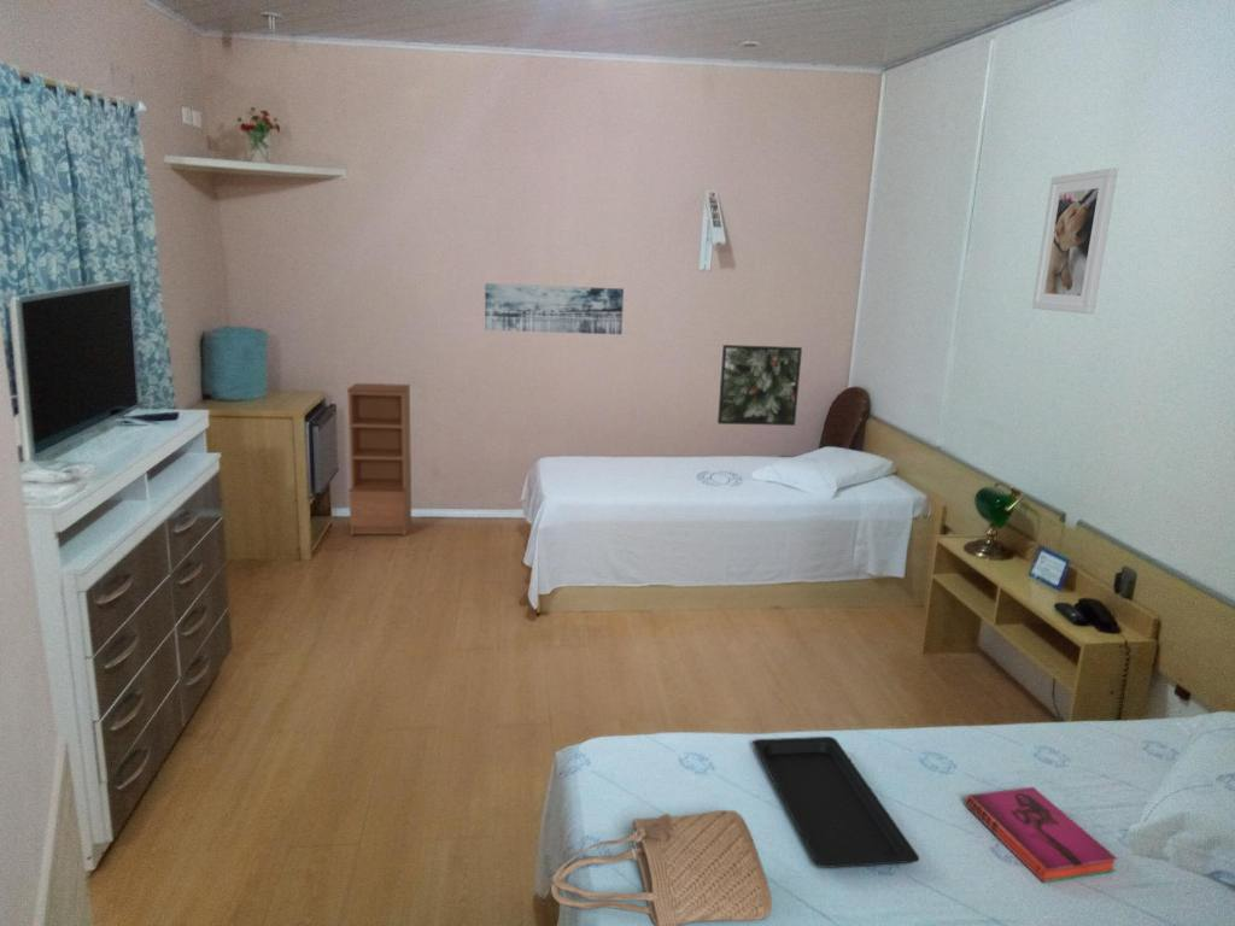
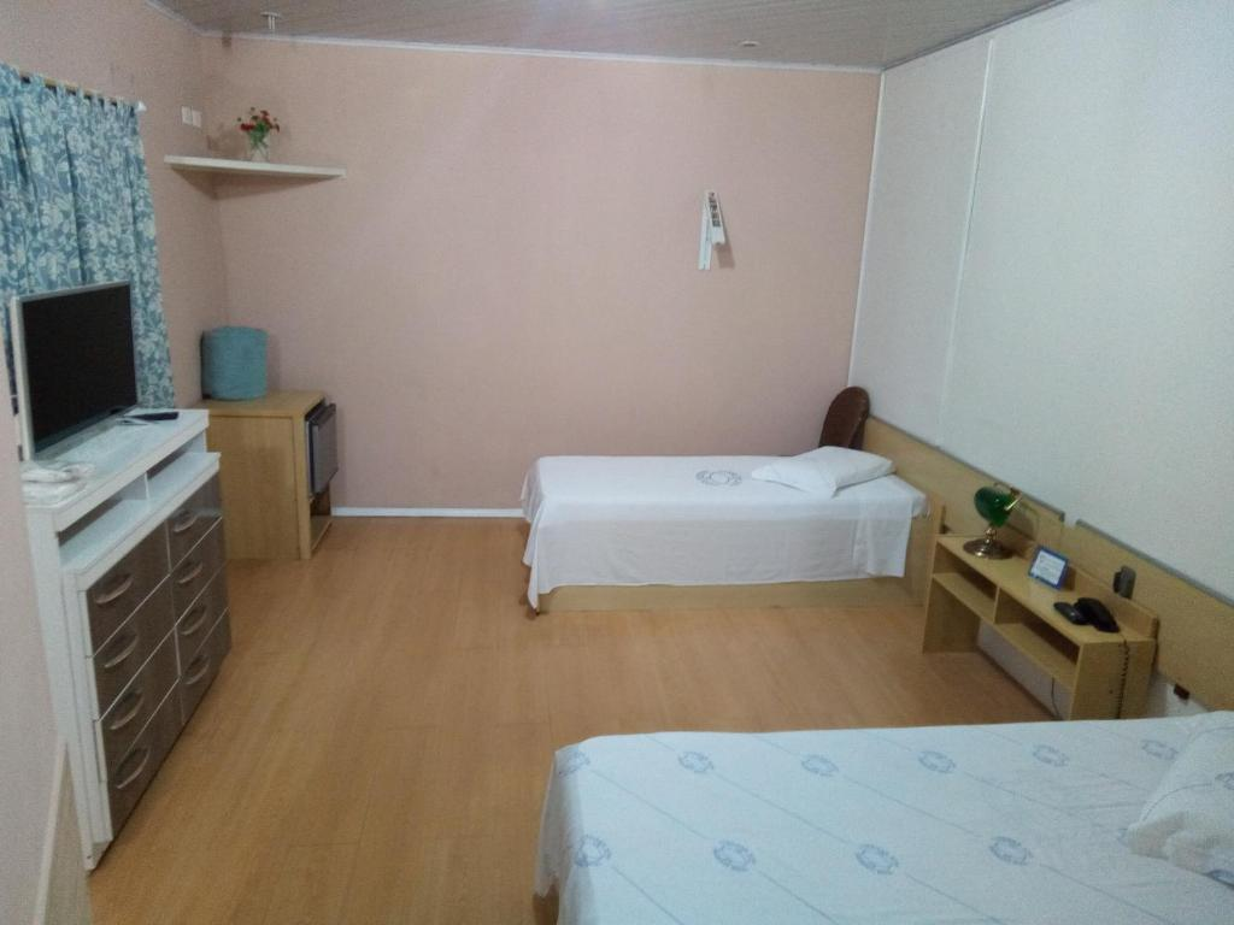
- tote bag [550,809,773,926]
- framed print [1031,168,1119,315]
- hardback book [965,786,1119,884]
- serving tray [751,735,920,869]
- bookcase [346,382,412,537]
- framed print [716,344,803,427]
- wall art [484,282,625,335]
